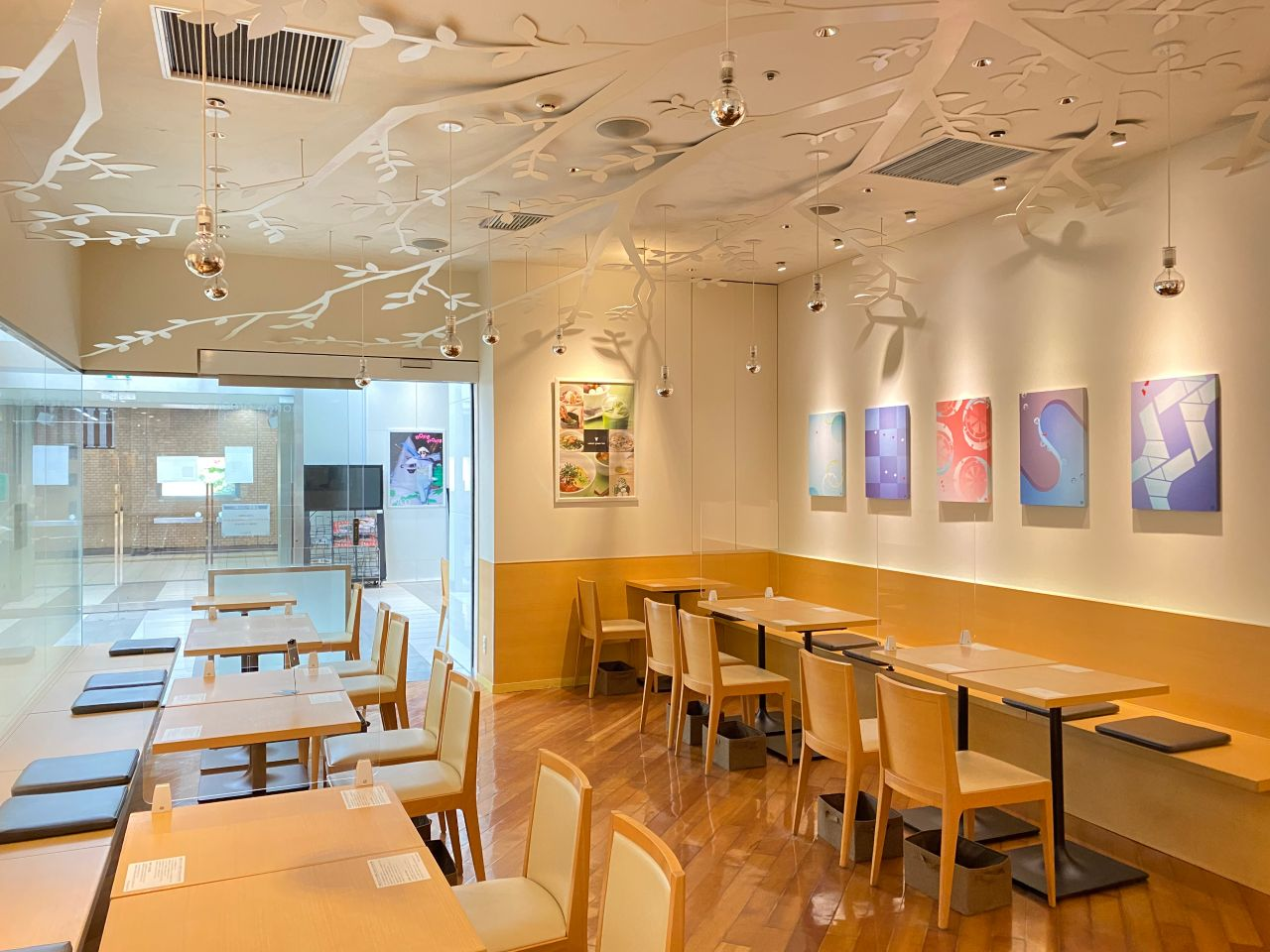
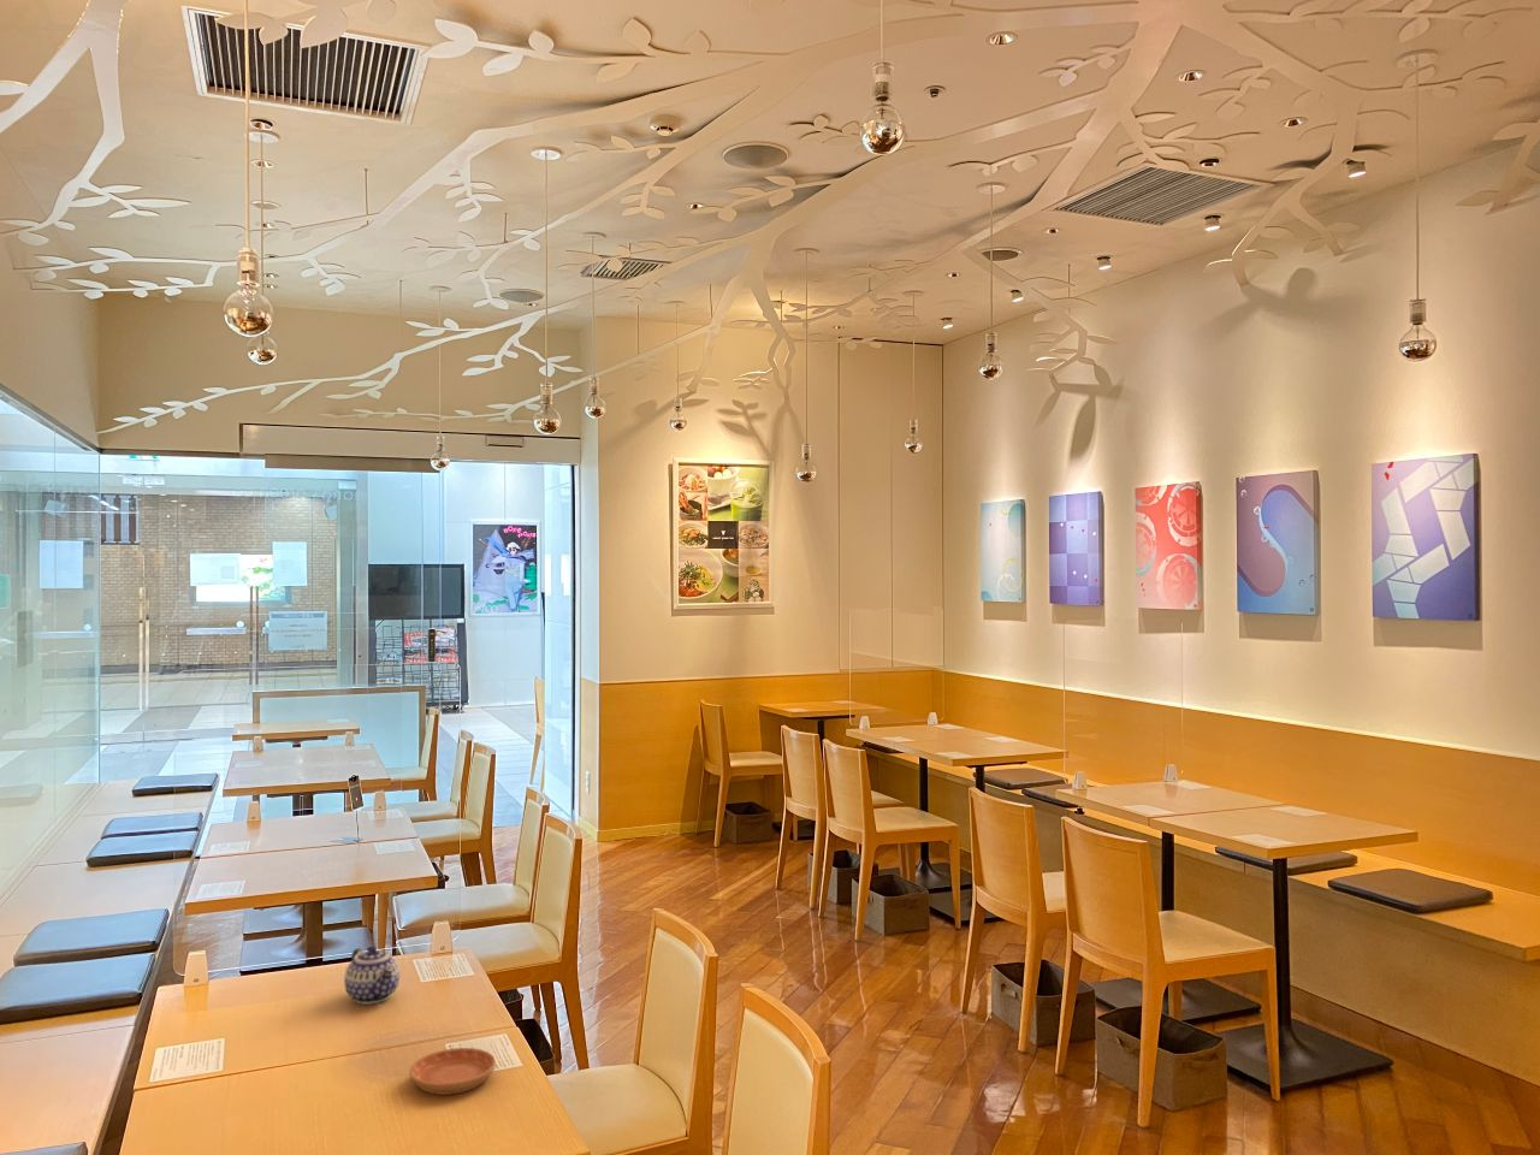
+ teapot [343,944,400,1005]
+ saucer [407,1047,497,1096]
